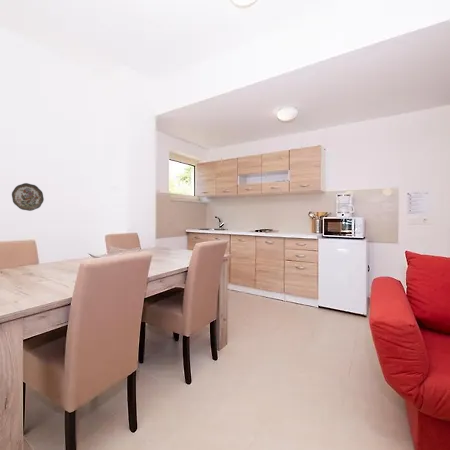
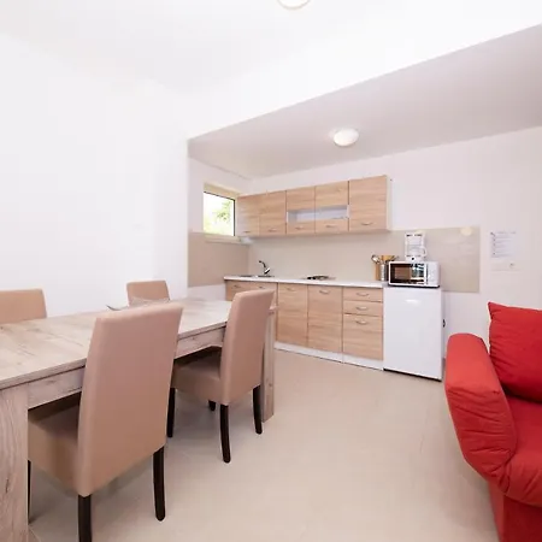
- decorative plate [11,182,45,212]
